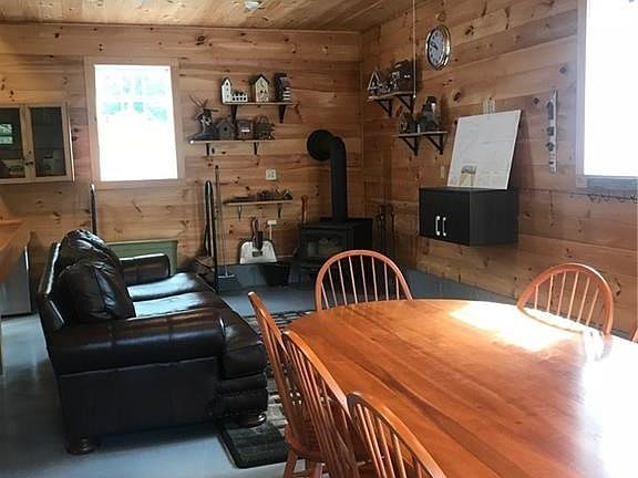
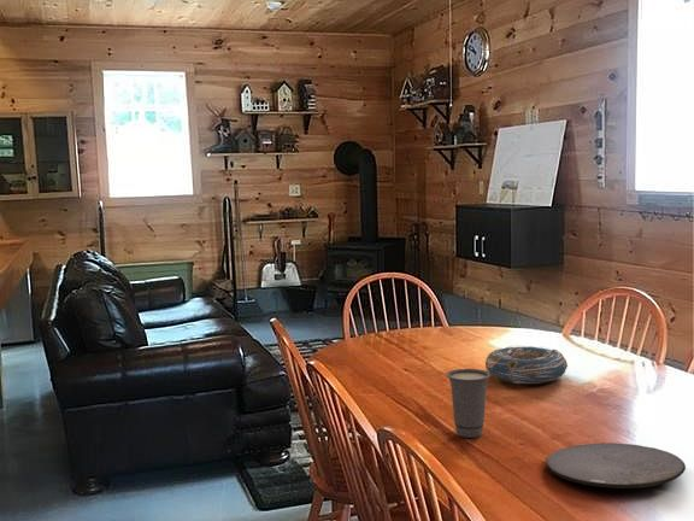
+ decorative bowl [484,345,569,385]
+ plate [546,441,687,490]
+ cup [446,368,492,439]
